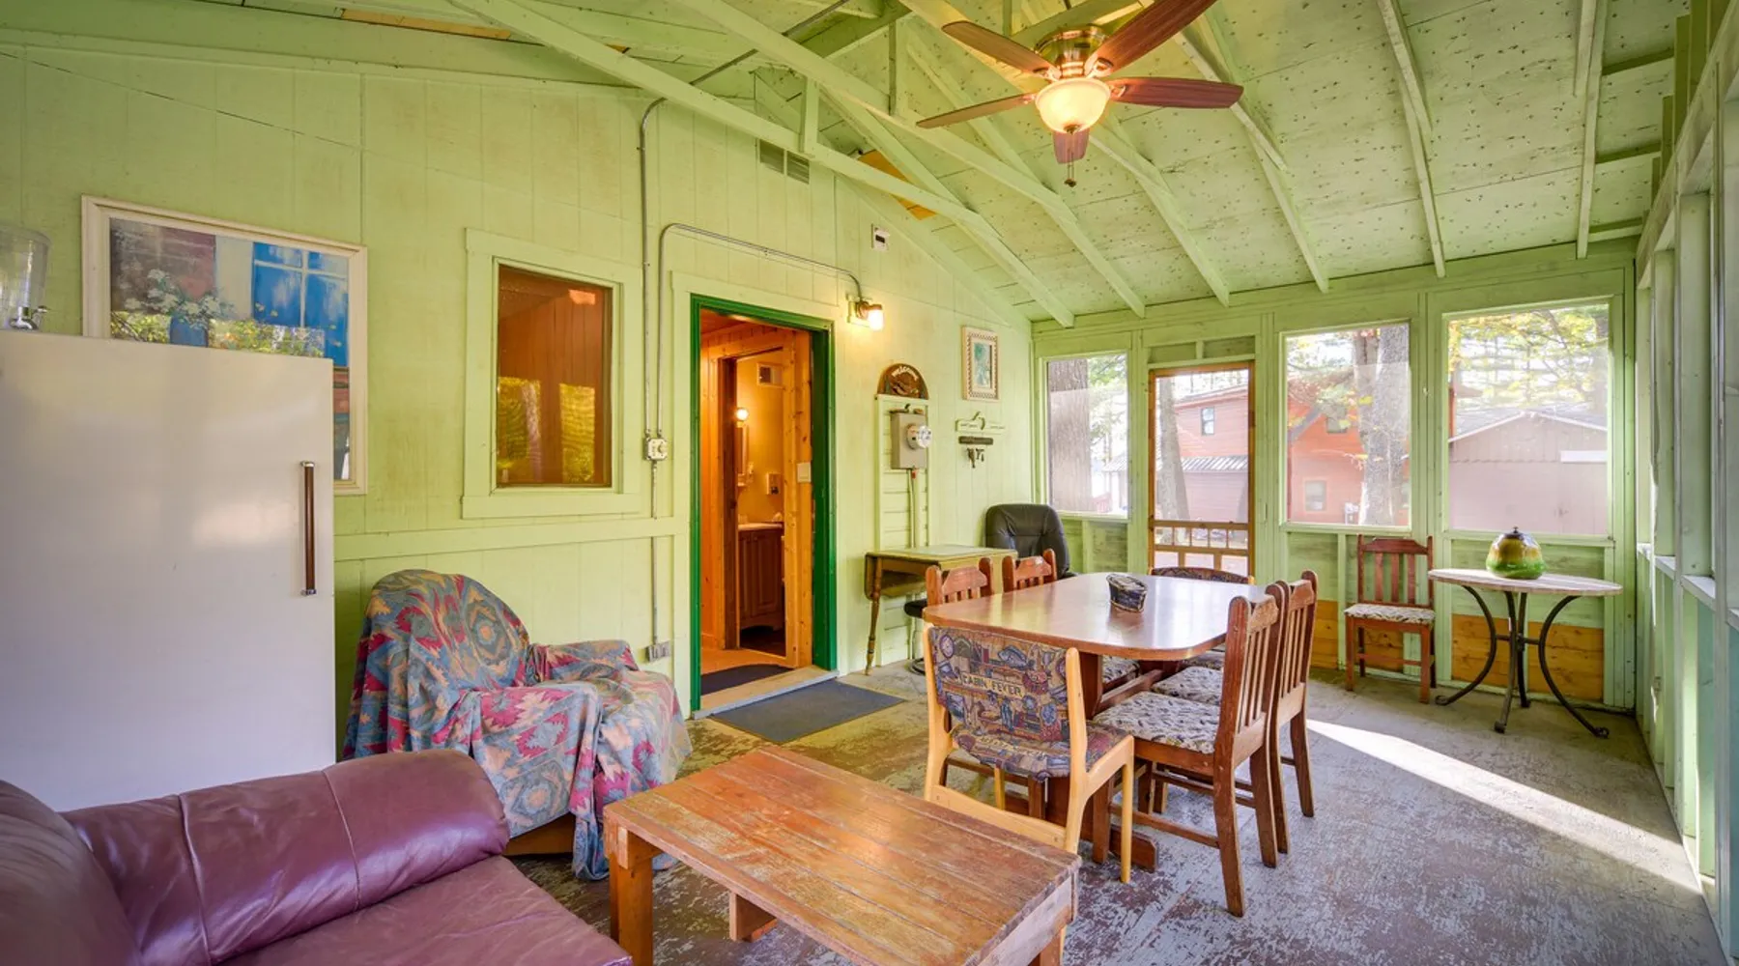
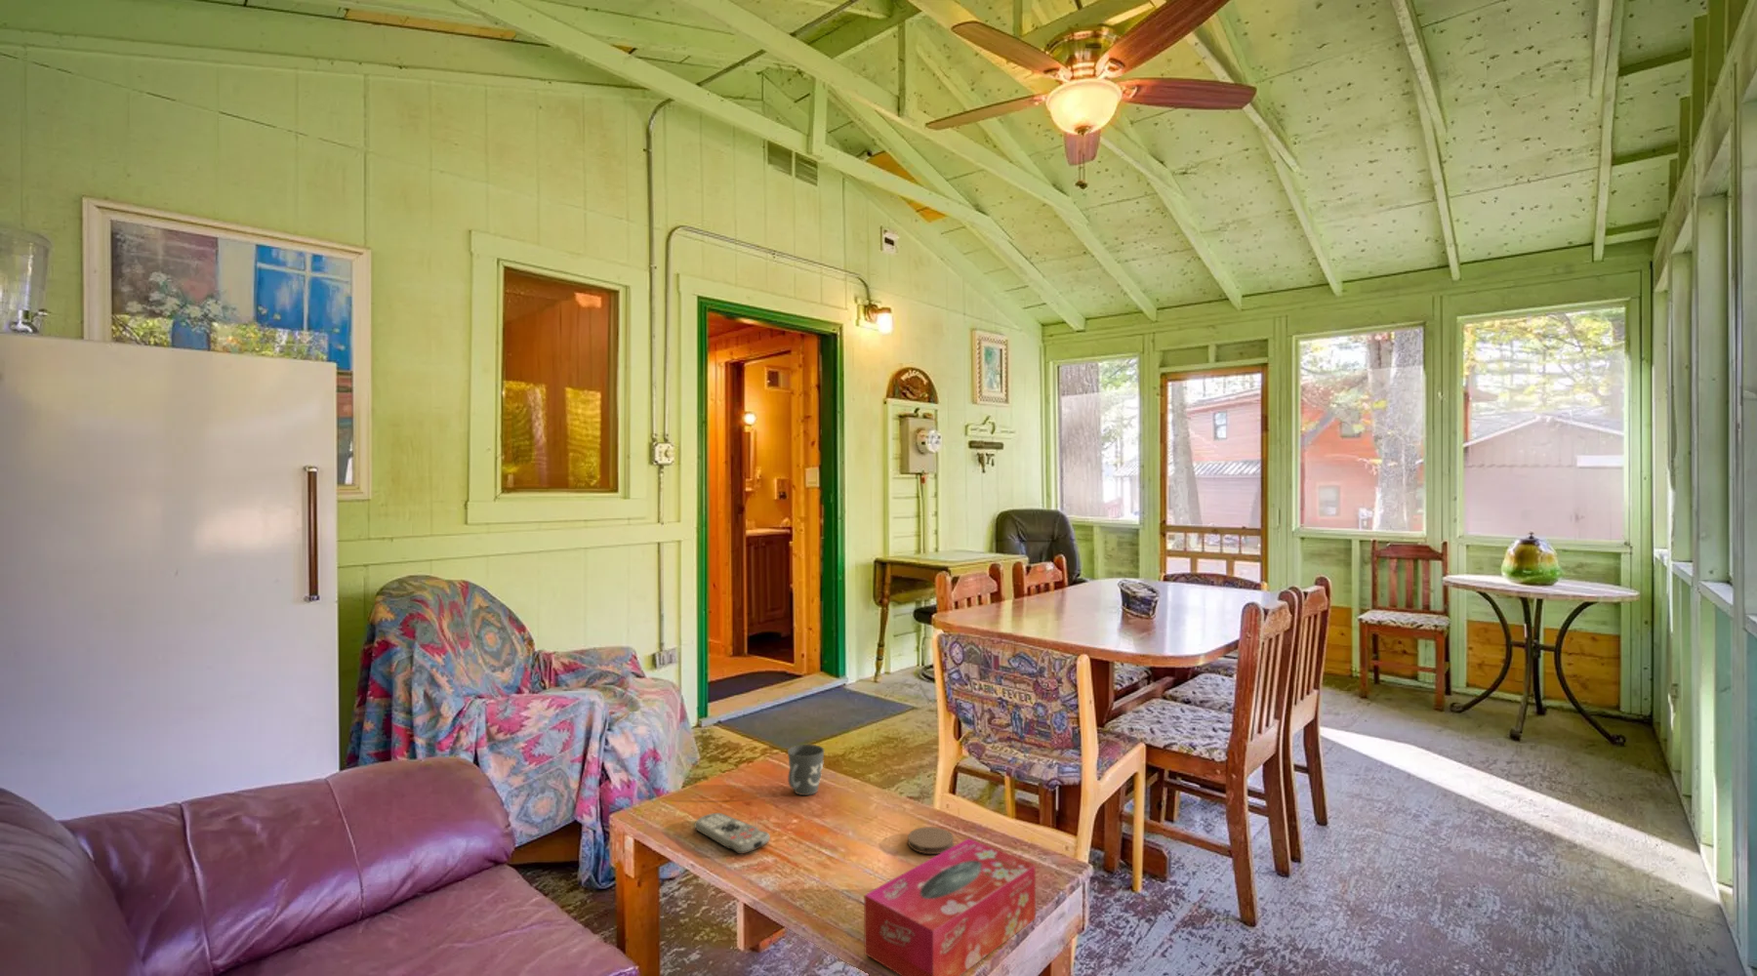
+ coaster [907,826,954,855]
+ mug [787,744,824,797]
+ remote control [693,813,772,855]
+ tissue box [863,838,1037,976]
